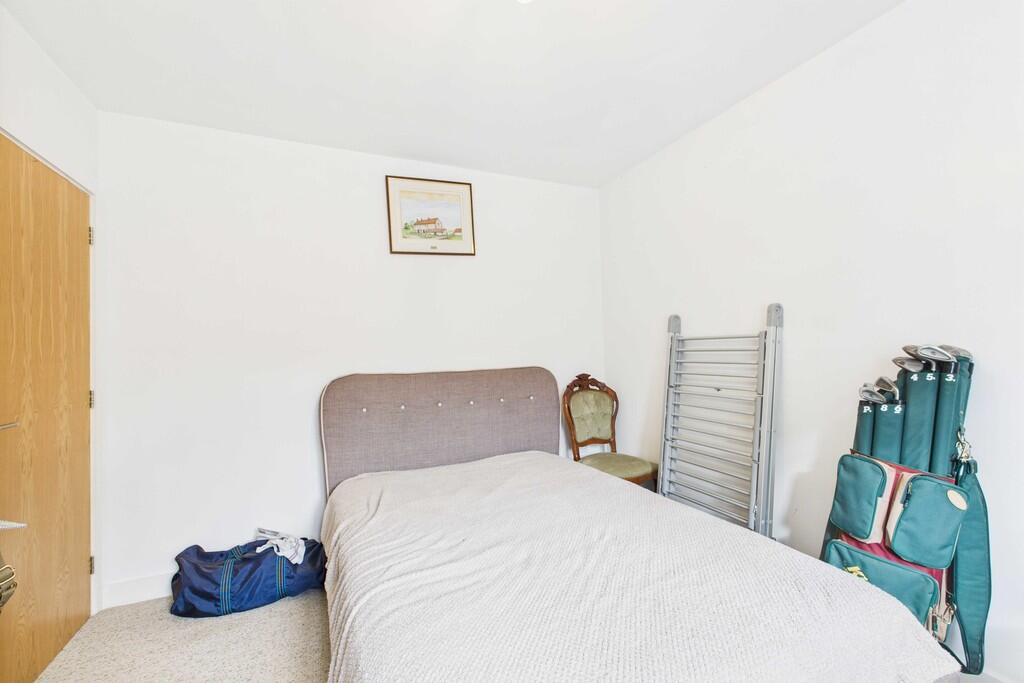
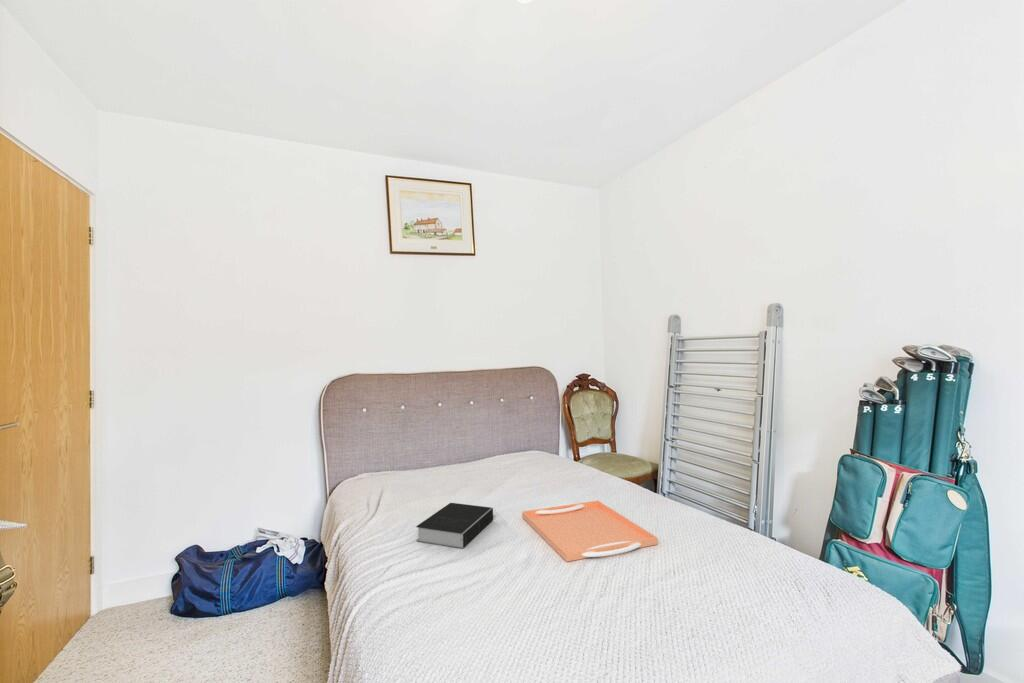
+ serving tray [521,500,659,563]
+ book [415,502,495,549]
